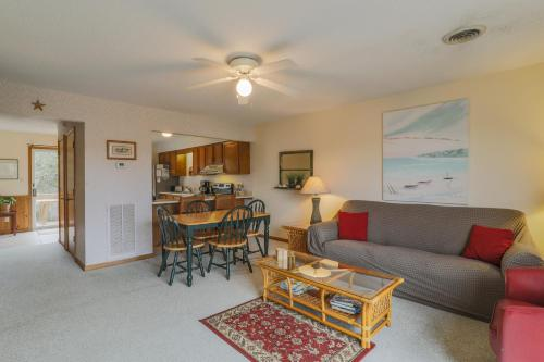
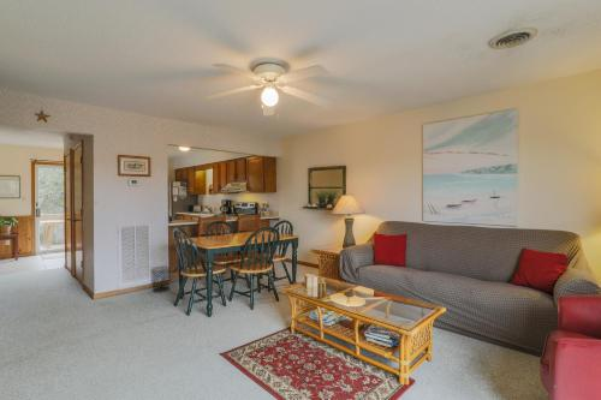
+ waste bin [149,265,173,293]
